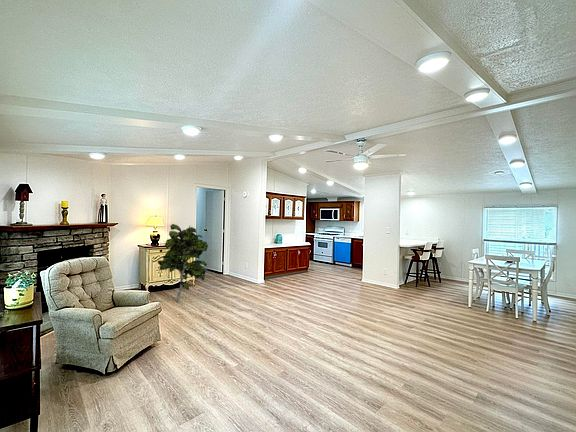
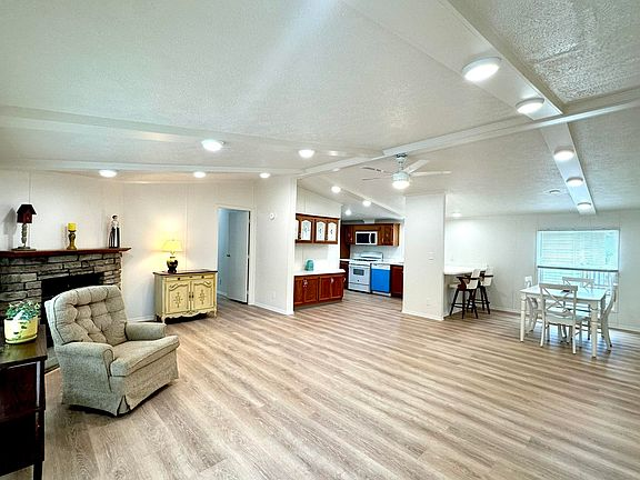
- indoor plant [157,223,209,303]
